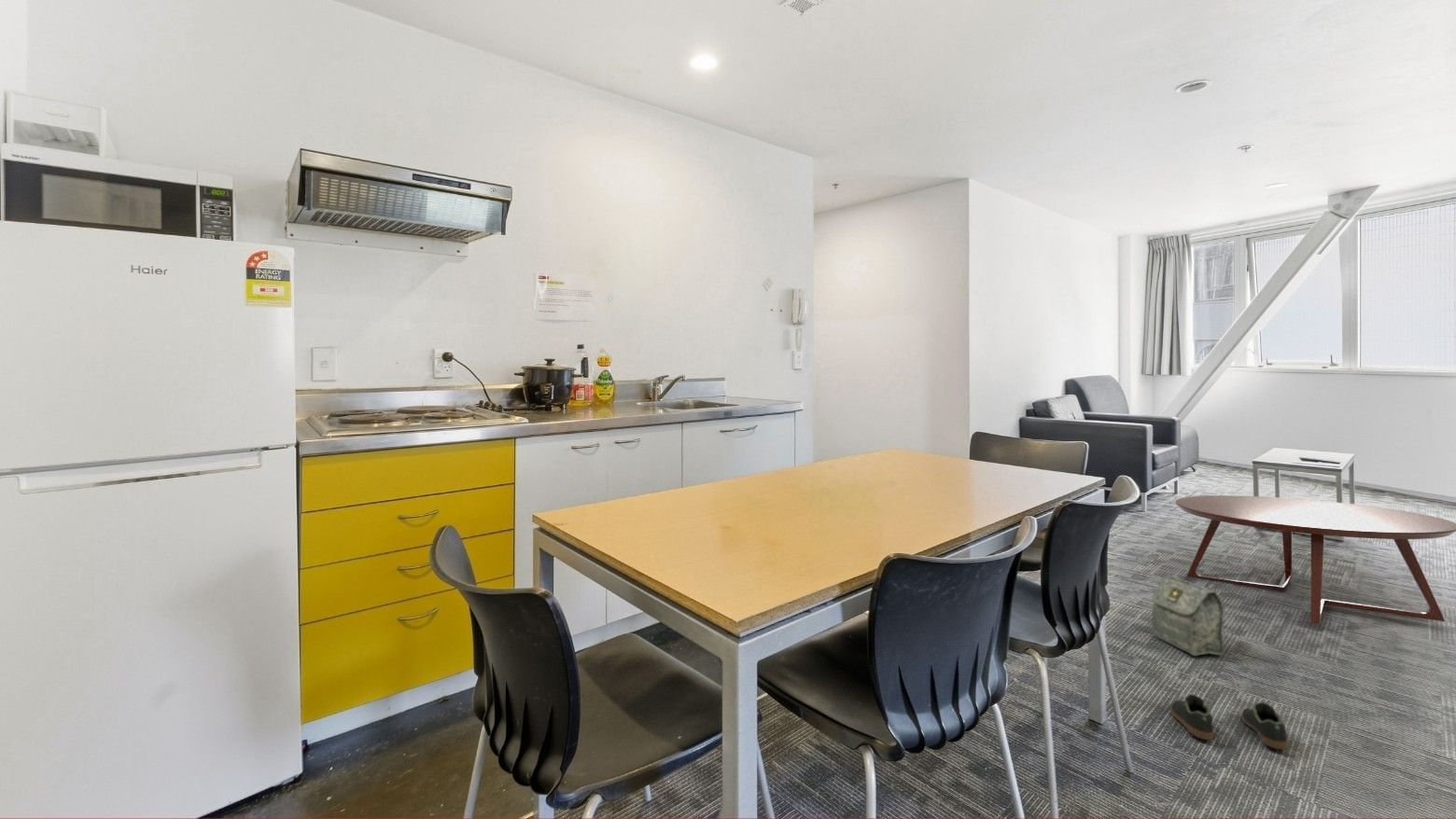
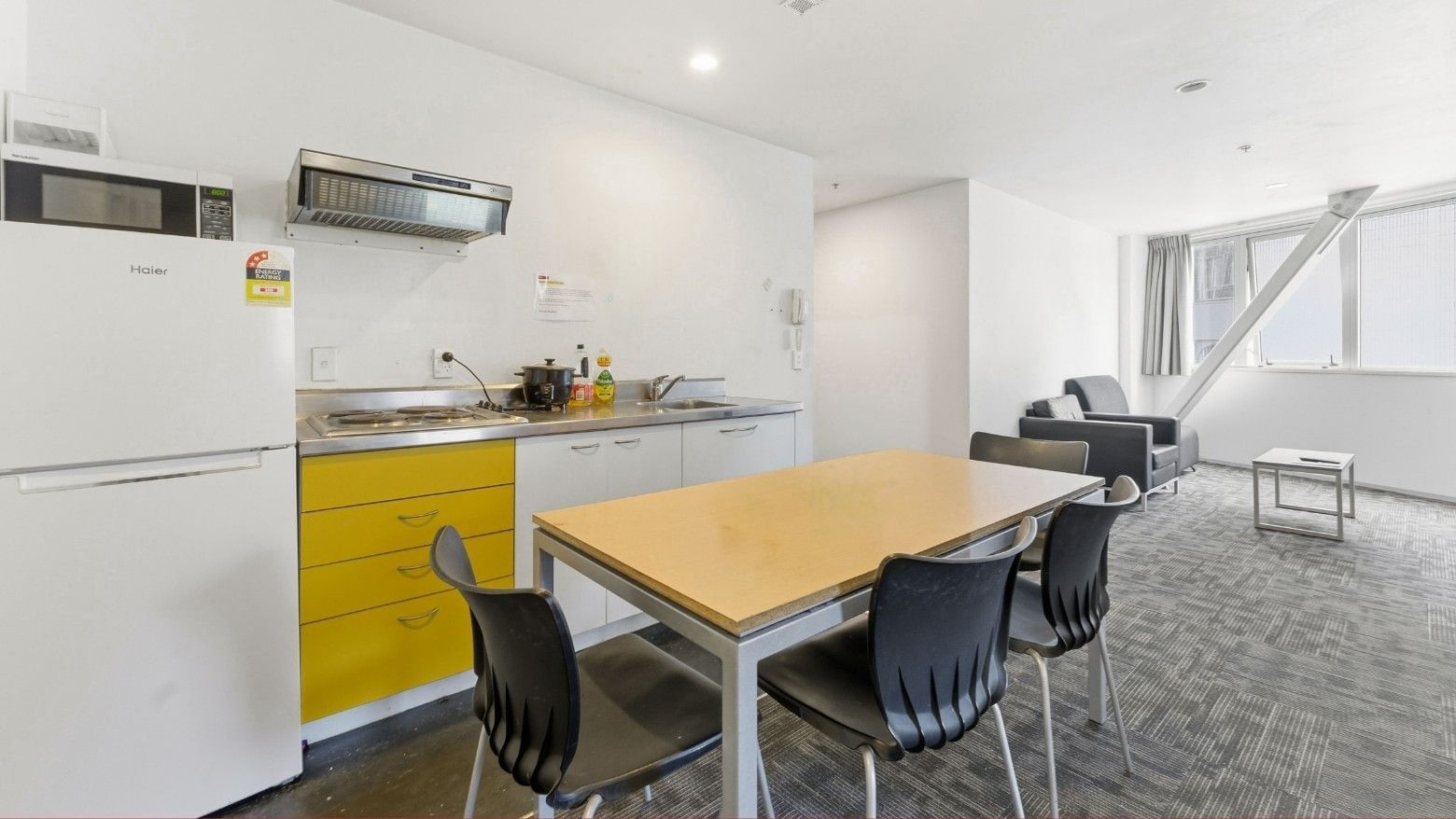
- coffee table [1174,494,1456,626]
- bag [1151,574,1225,657]
- shoe [1169,693,1289,751]
